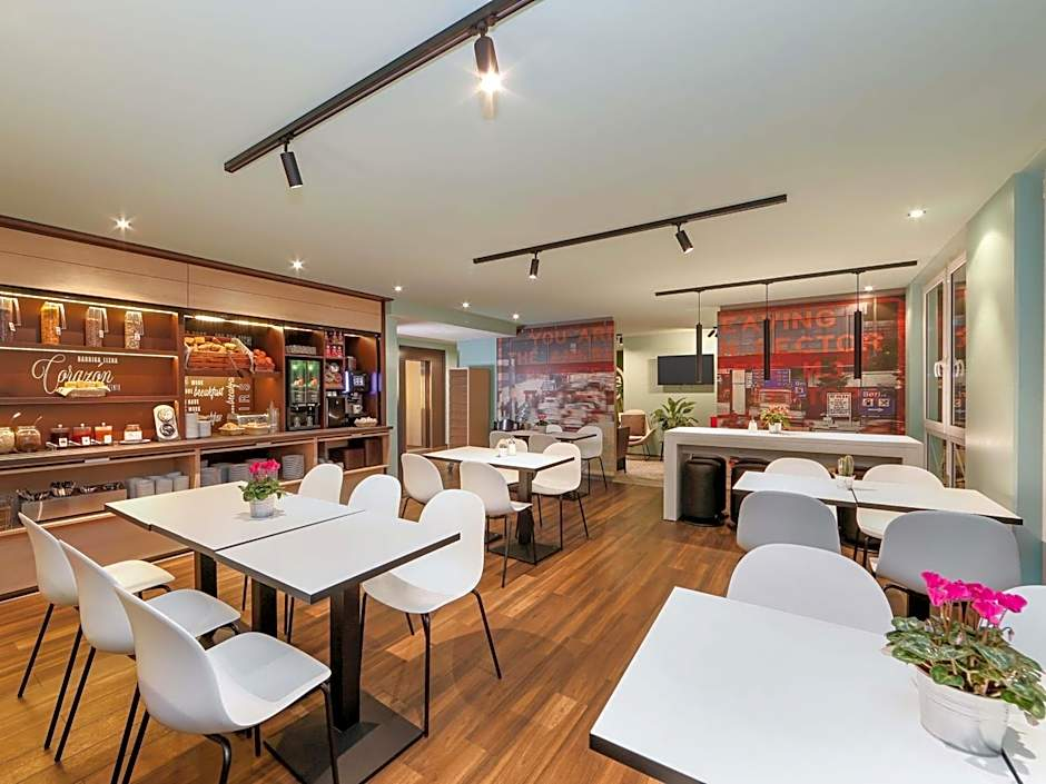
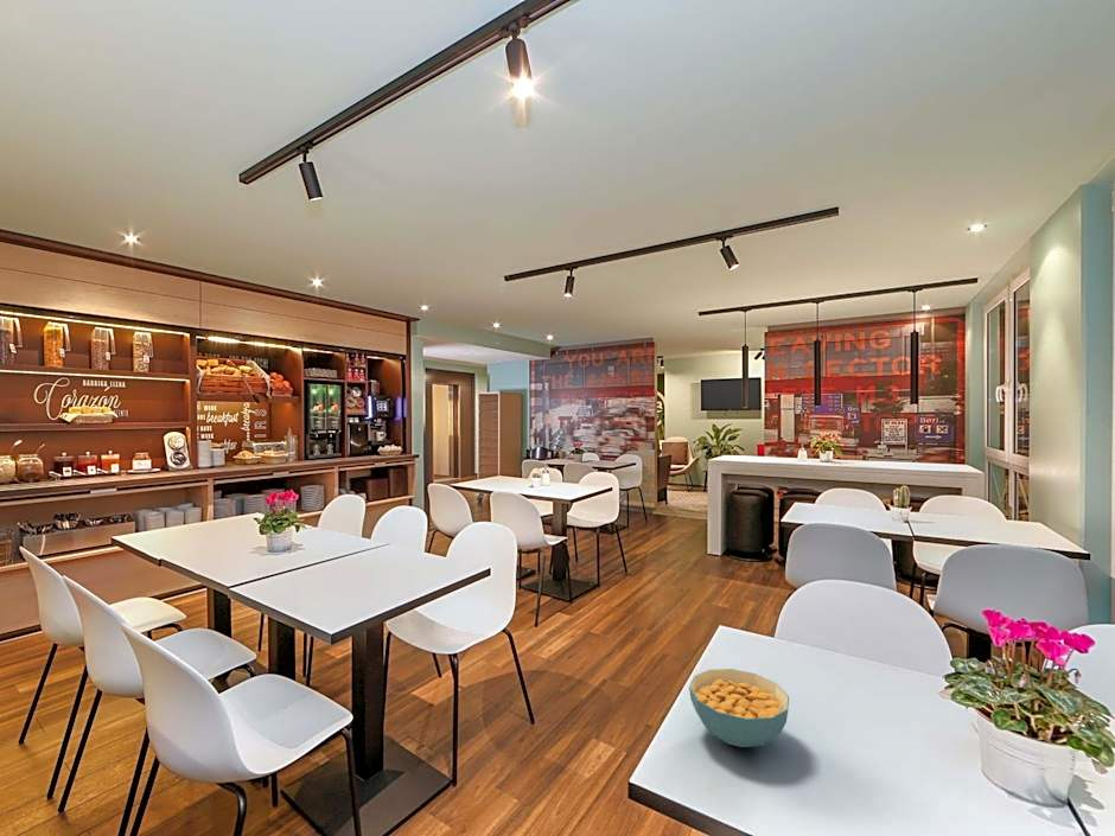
+ cereal bowl [688,668,790,748]
